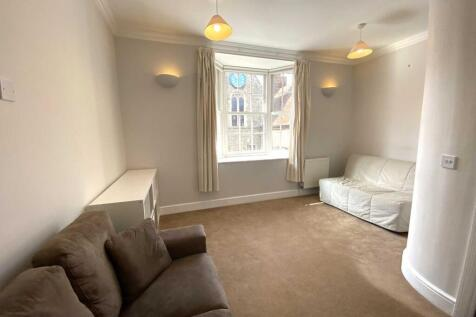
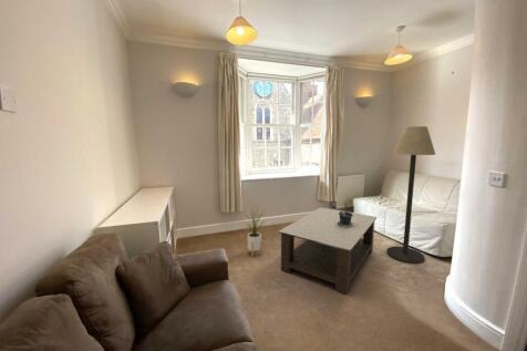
+ house plant [240,202,268,259]
+ coffee table [278,206,378,296]
+ floor lamp [386,125,436,265]
+ potted plant [338,198,355,228]
